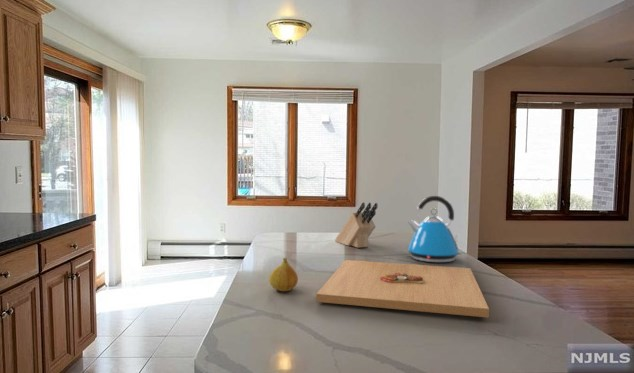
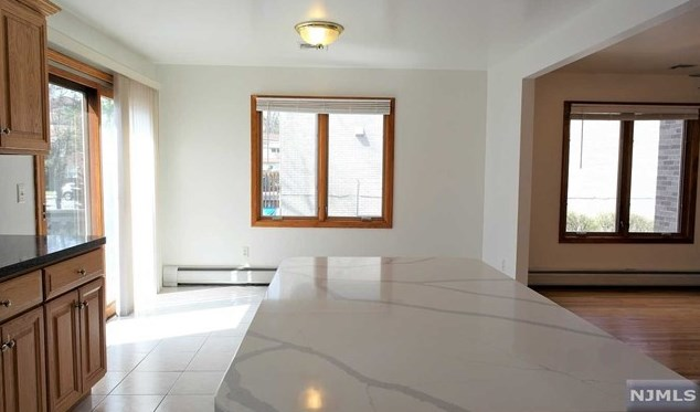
- platter [315,259,490,319]
- fruit [268,256,299,292]
- knife block [334,201,379,249]
- kettle [407,195,464,263]
